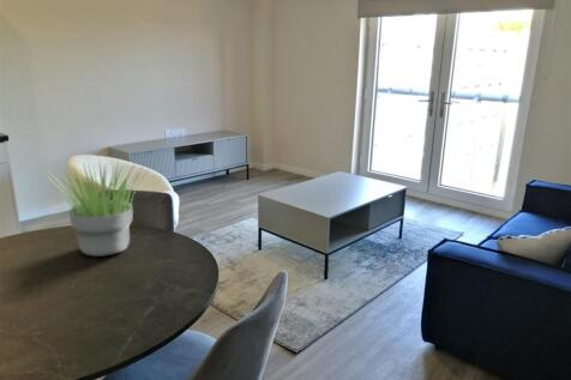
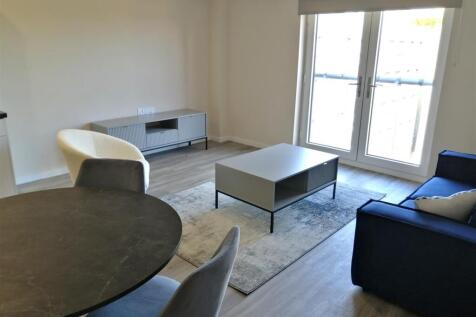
- potted plant [44,161,152,258]
